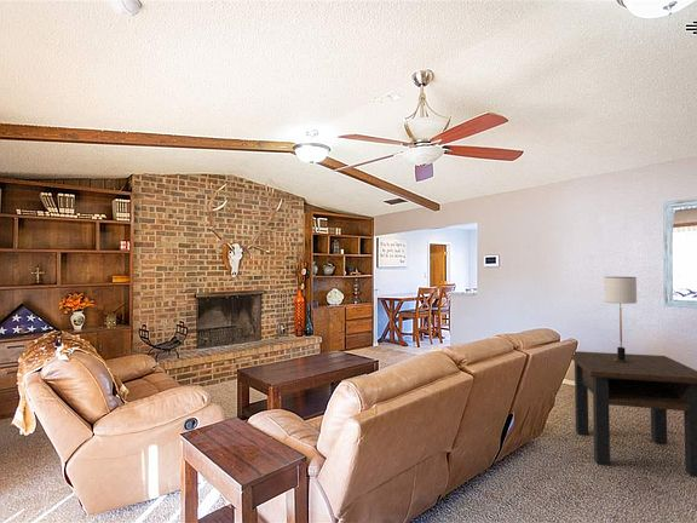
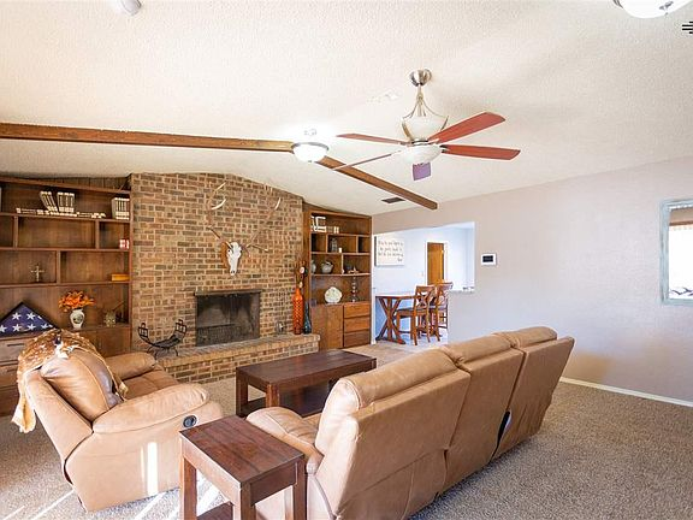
- side table [571,350,697,478]
- table lamp [603,276,638,362]
